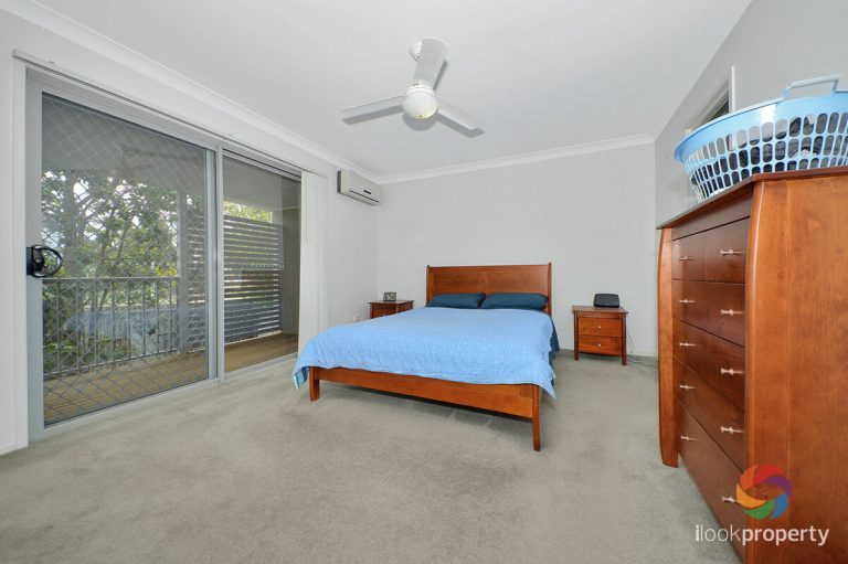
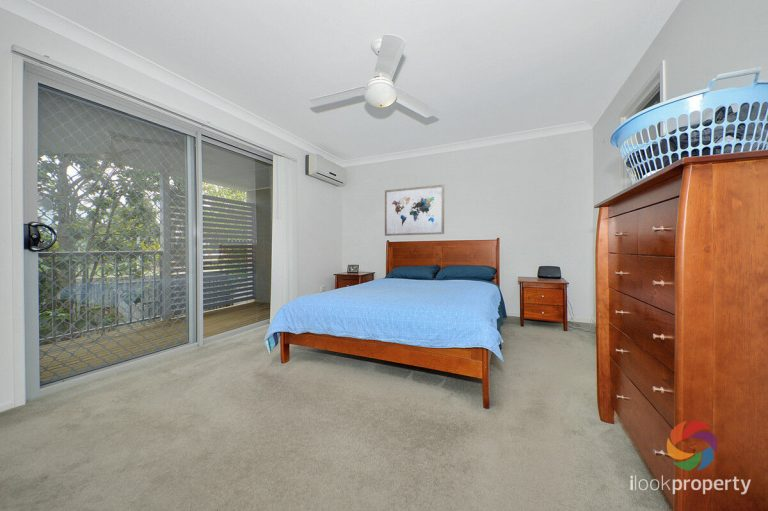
+ wall art [384,184,445,237]
